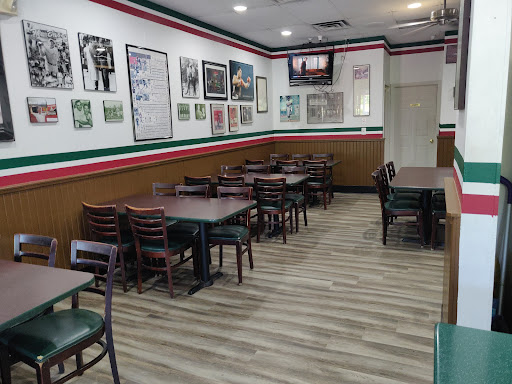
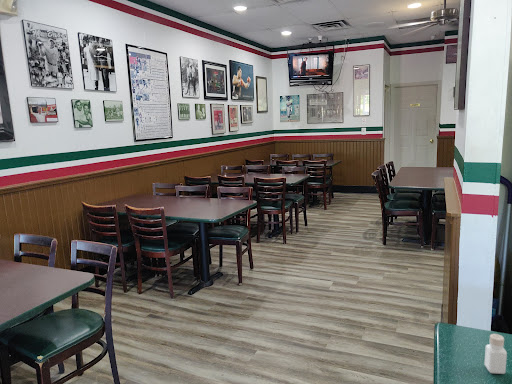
+ pepper shaker [483,333,508,375]
